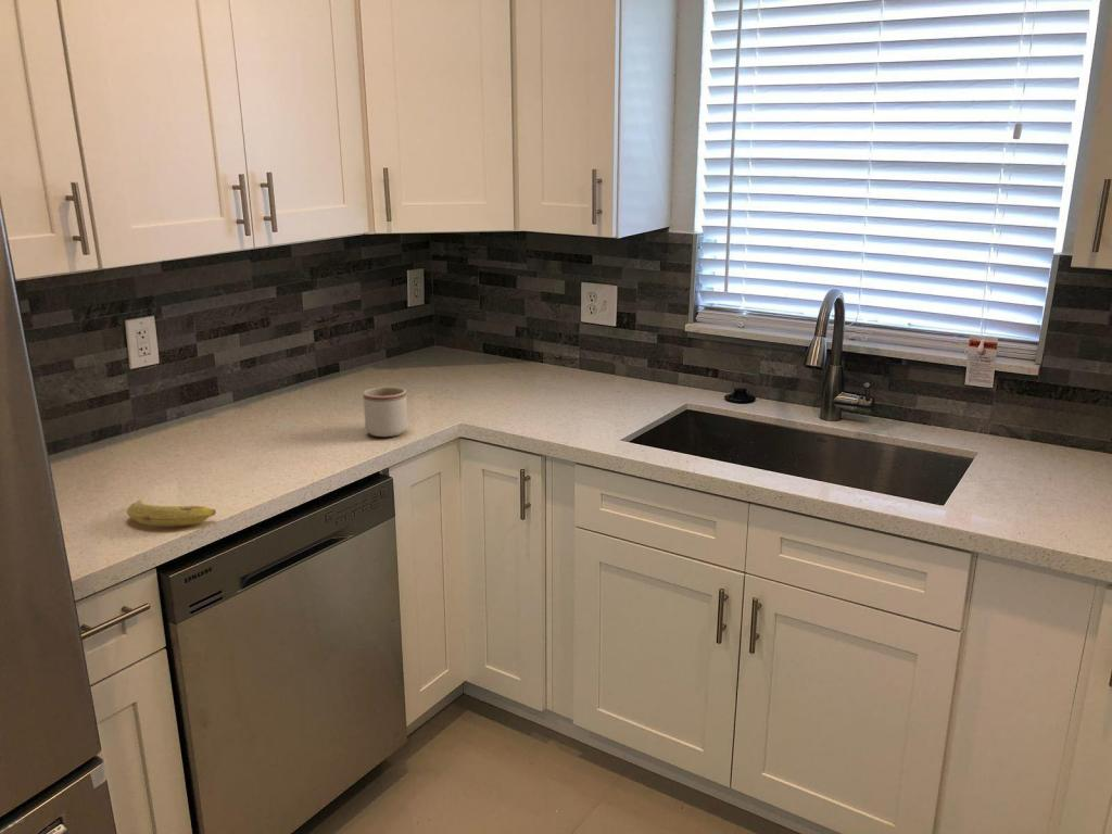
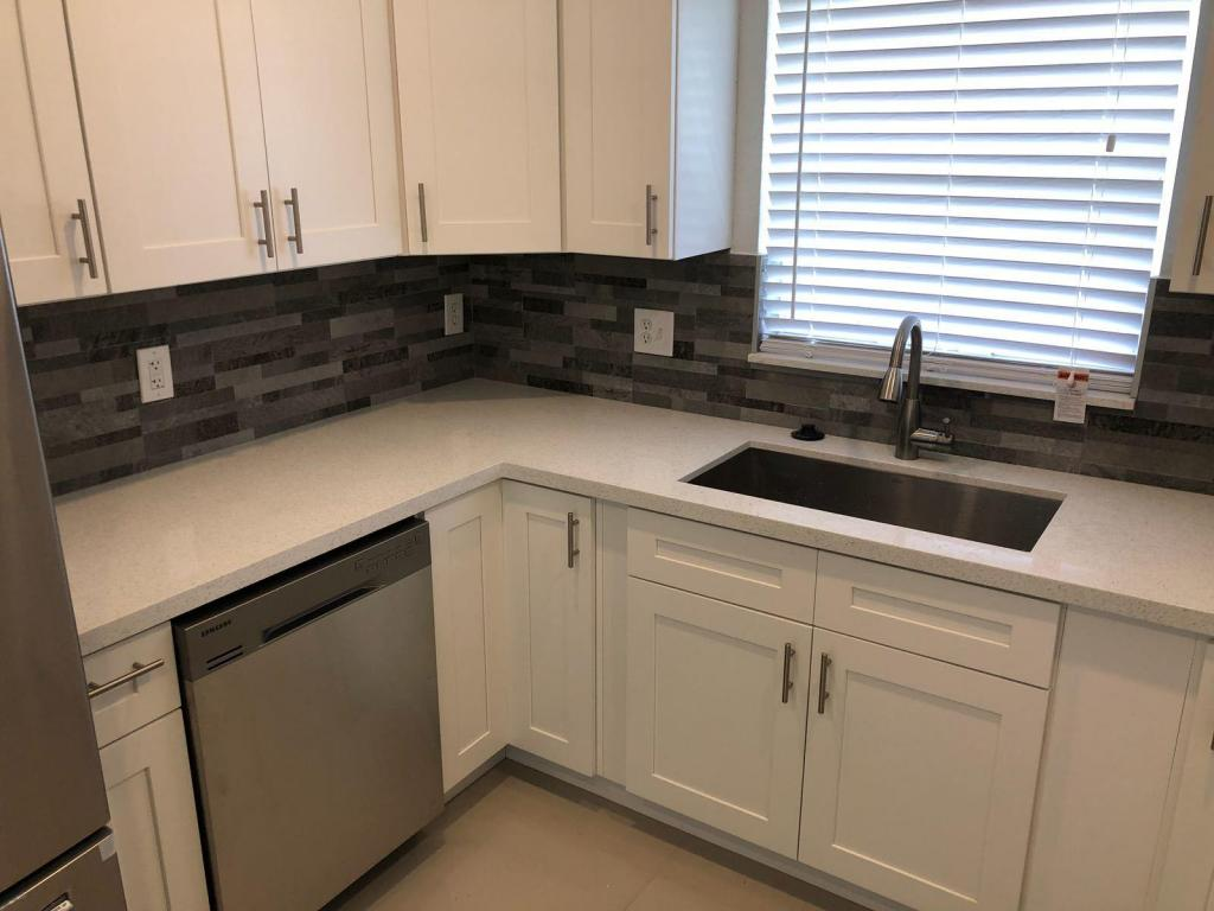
- mug [362,386,408,438]
- fruit [126,500,217,527]
